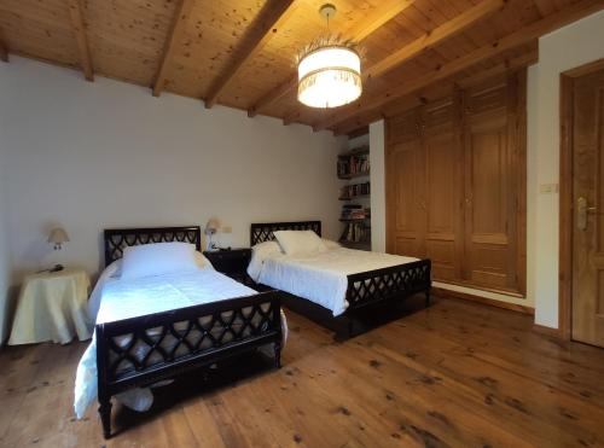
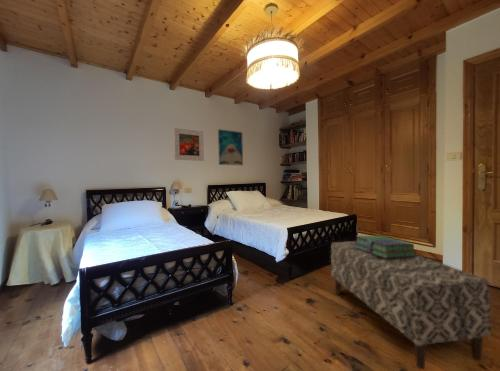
+ bench [330,240,492,370]
+ stack of books [354,234,417,258]
+ wall art [217,128,244,166]
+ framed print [173,127,205,162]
